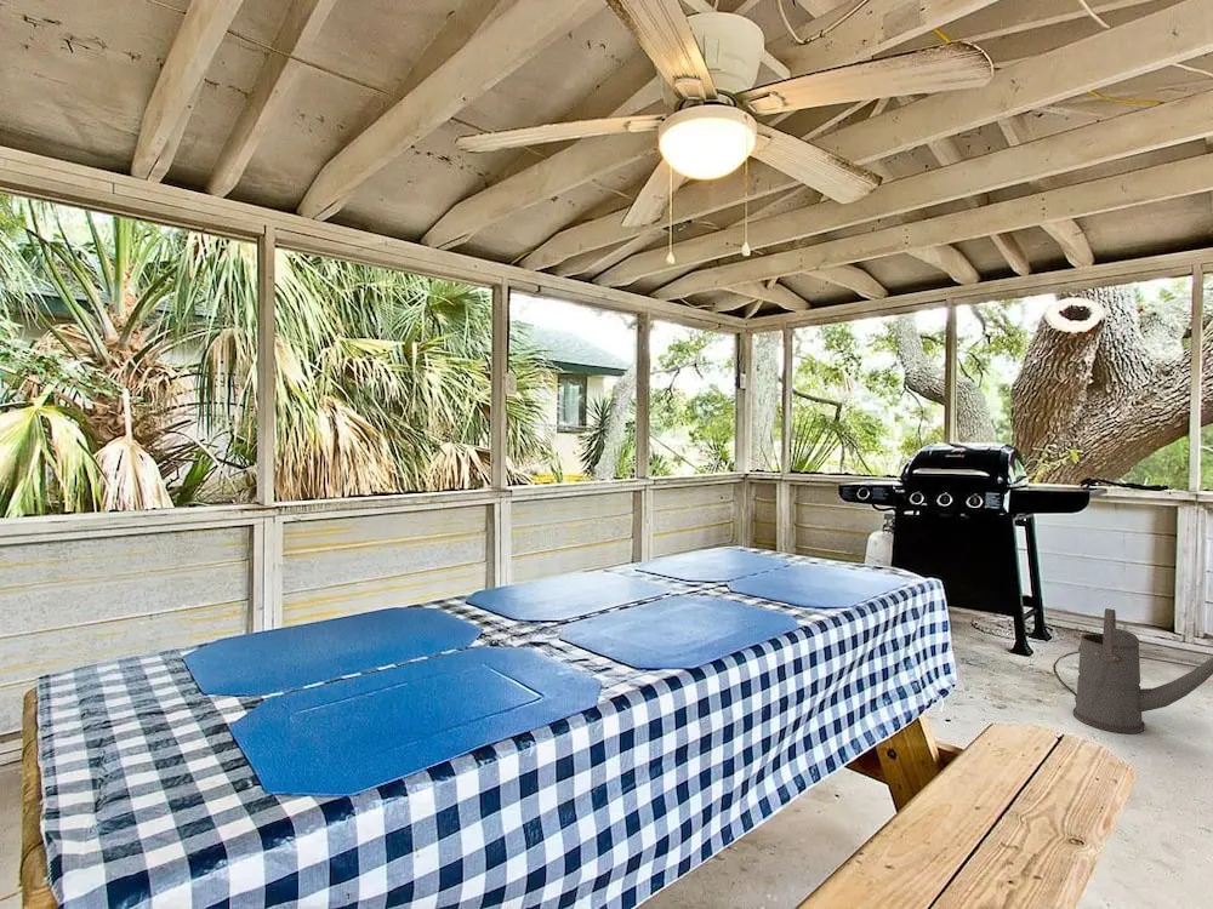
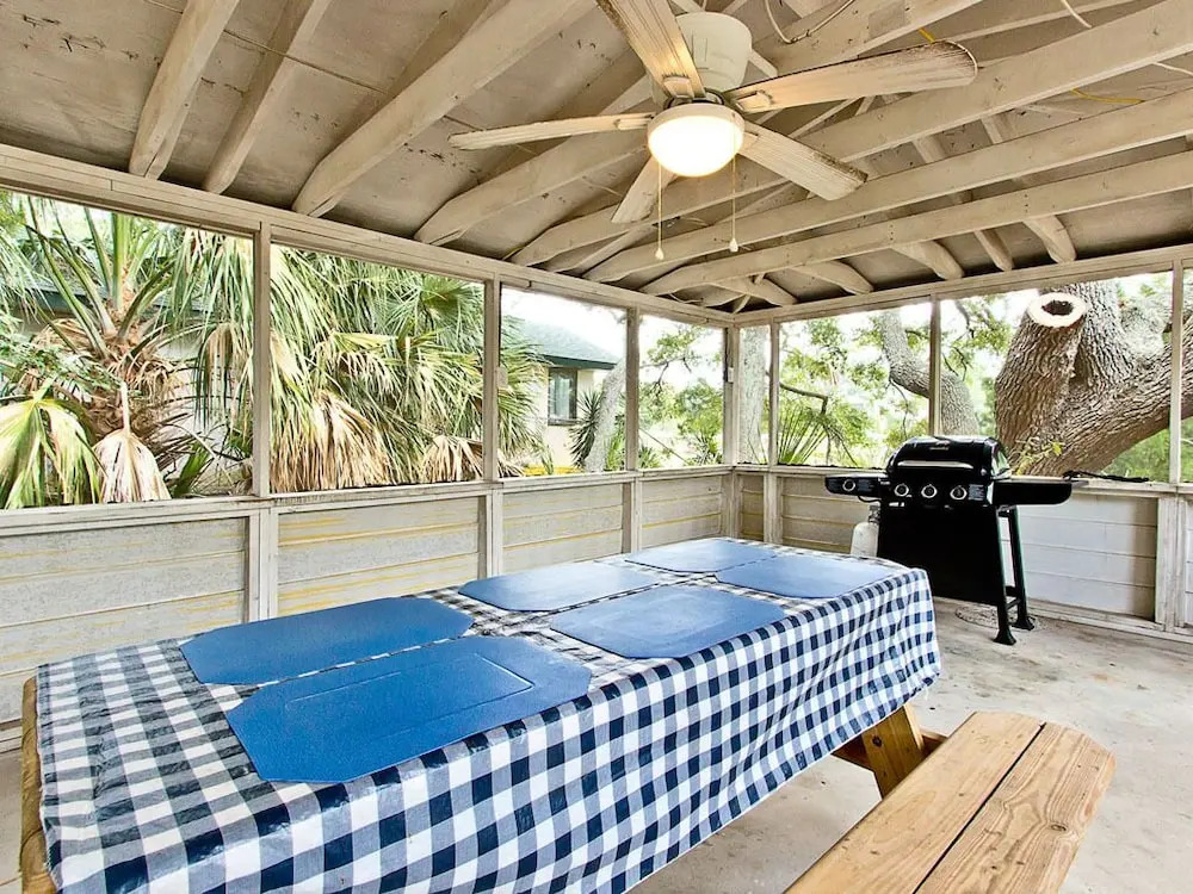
- watering can [1052,607,1213,734]
